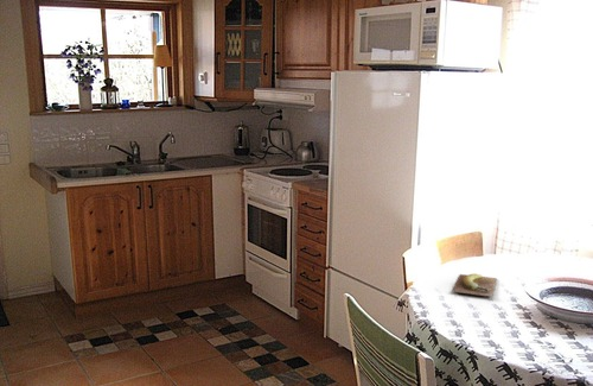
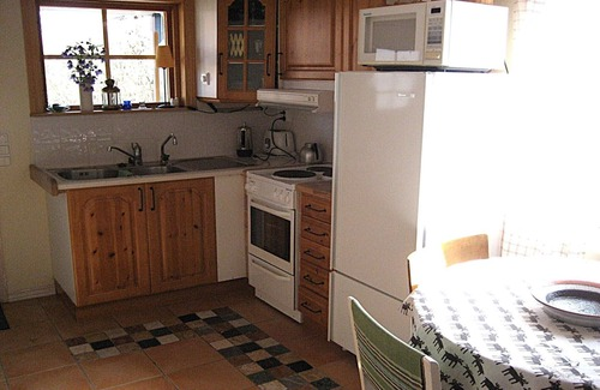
- banana [451,273,498,297]
